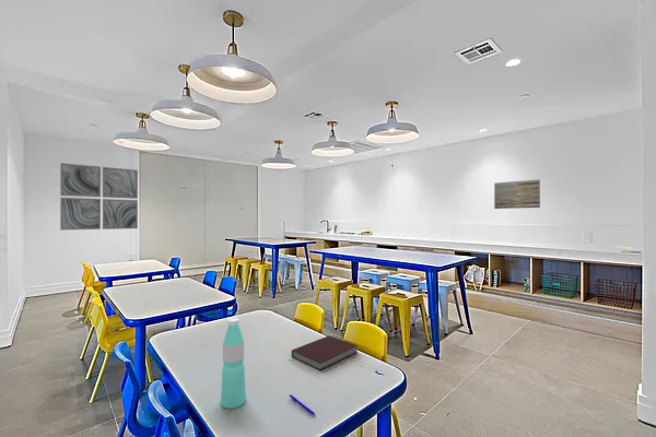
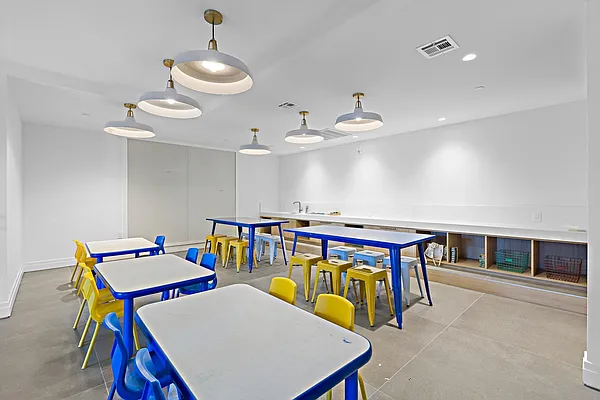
- wall art [59,162,139,231]
- pen [289,393,316,416]
- wall art [493,178,541,210]
- notebook [291,334,359,371]
- water bottle [220,317,247,410]
